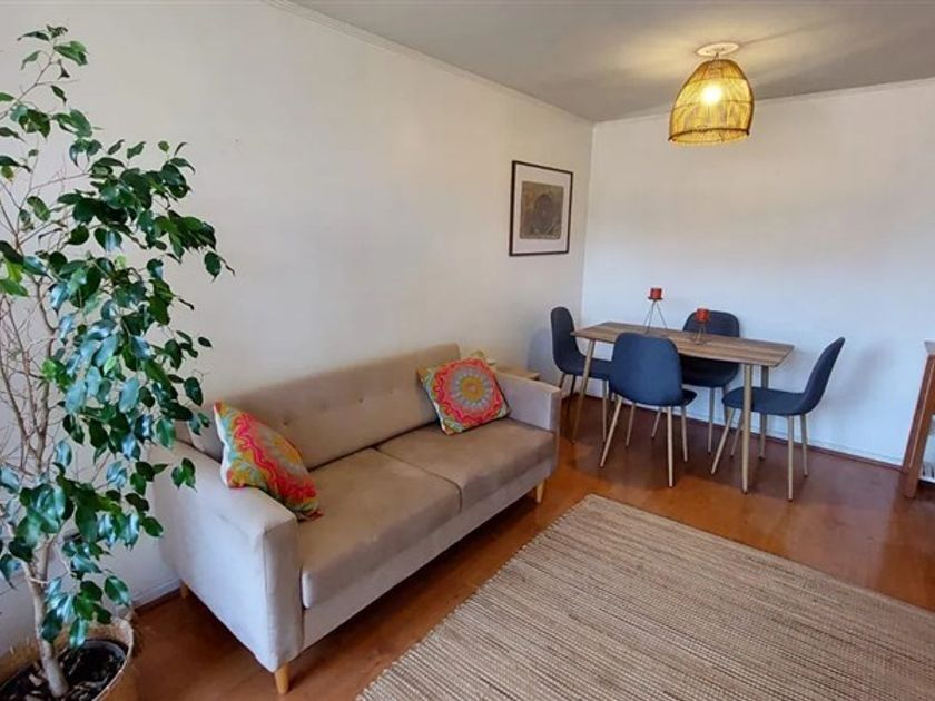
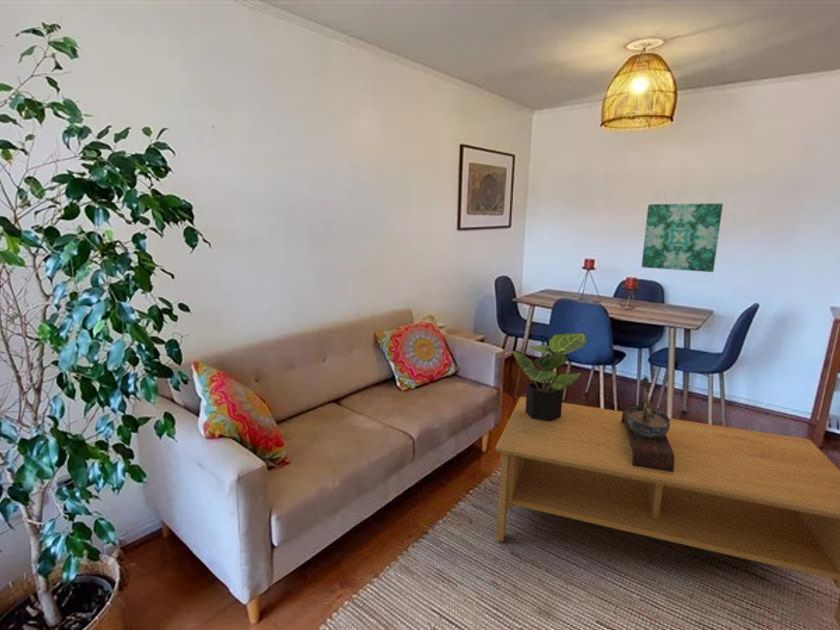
+ wall art [641,202,724,273]
+ potted plant [510,331,589,422]
+ coffee table [494,396,840,628]
+ bonsai tree [621,375,674,472]
